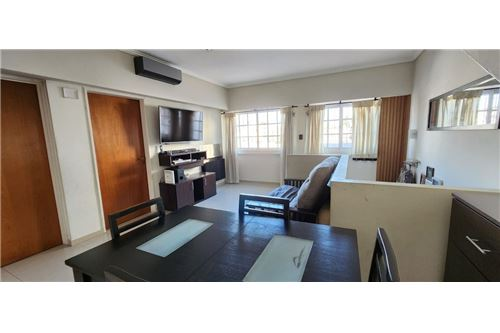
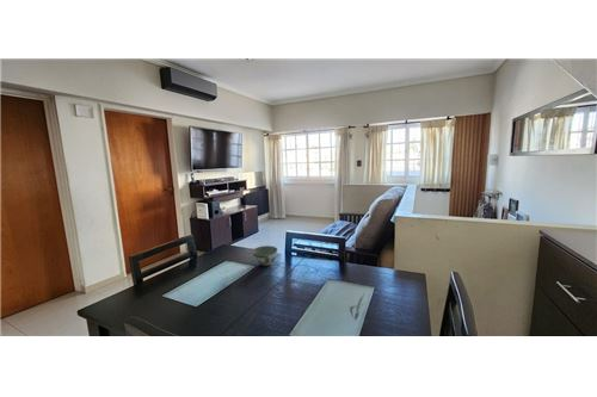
+ bowl [251,244,278,267]
